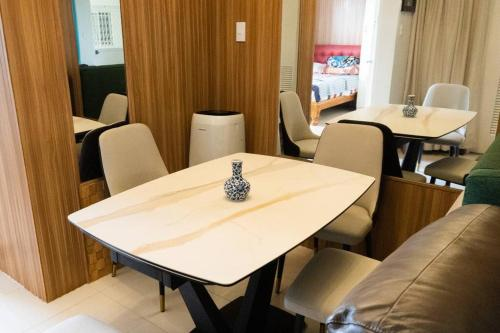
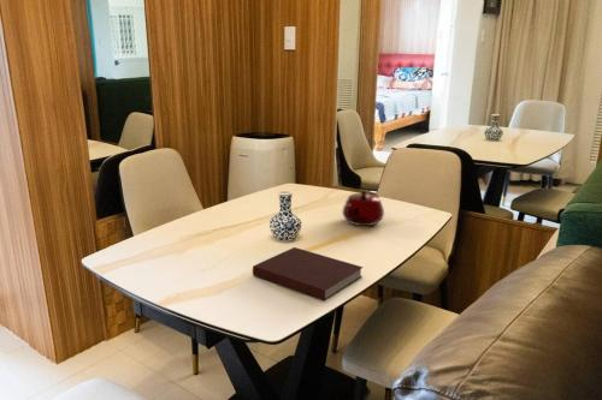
+ teapot [341,189,385,227]
+ notebook [252,246,364,303]
